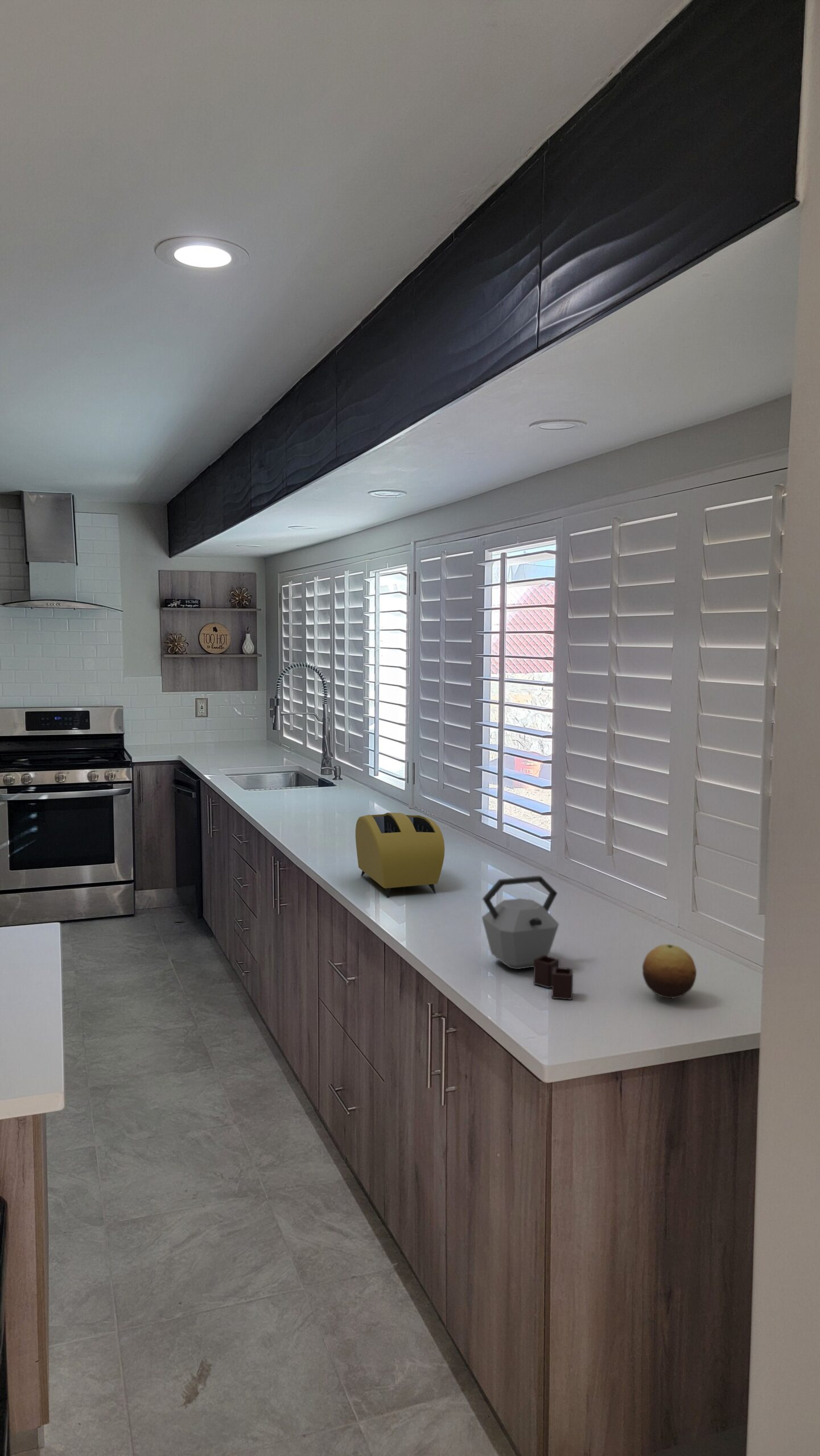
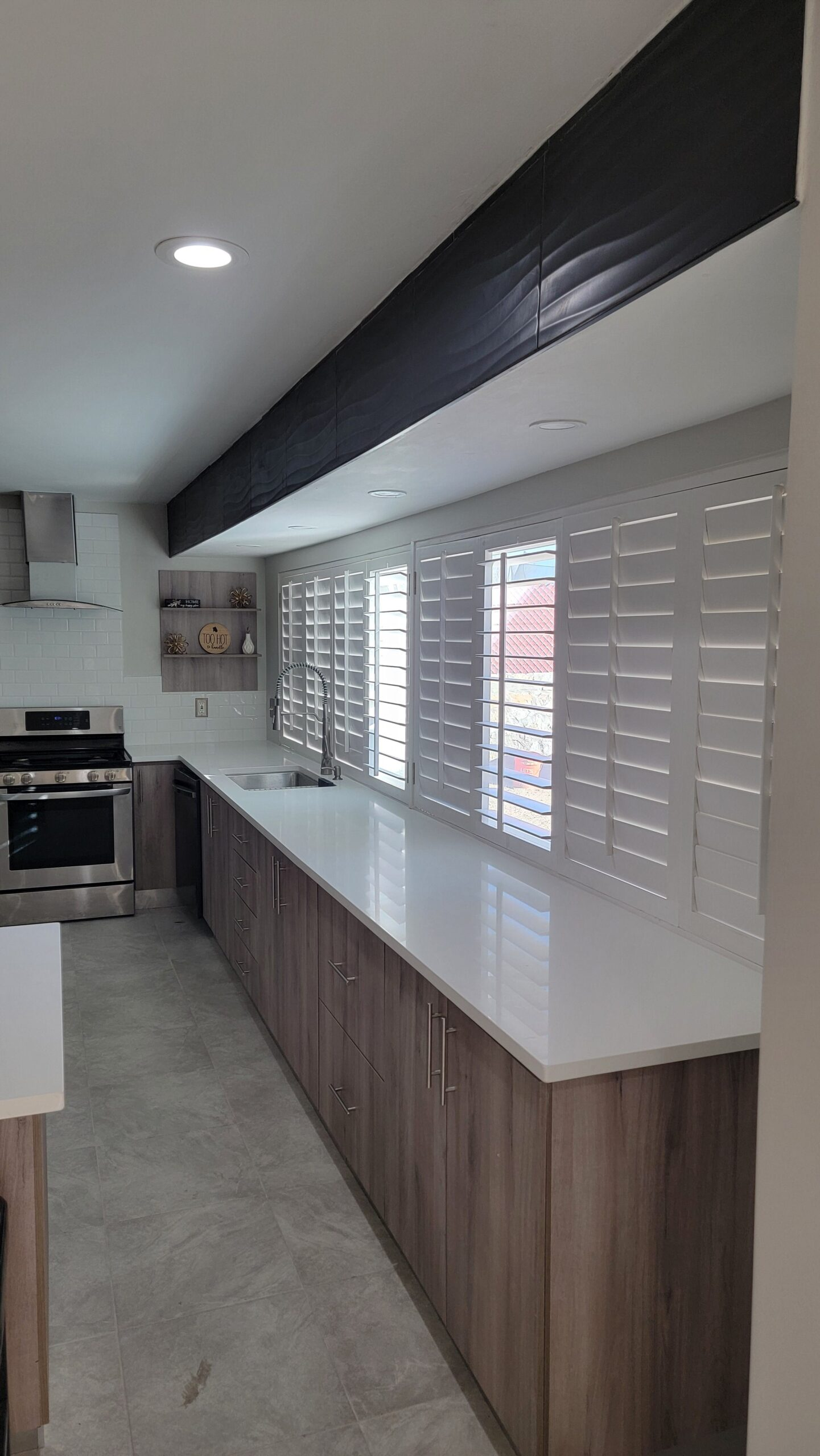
- fruit [642,944,697,999]
- kettle [481,875,574,1000]
- toaster [355,812,445,898]
